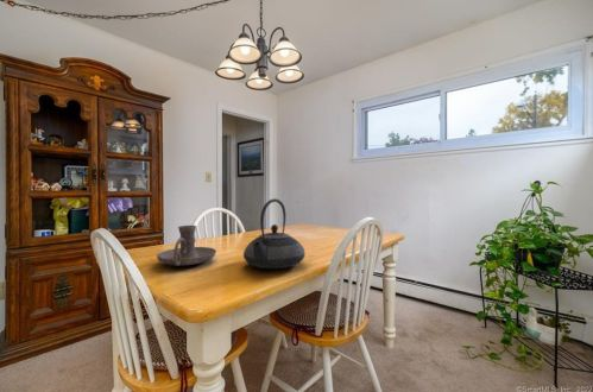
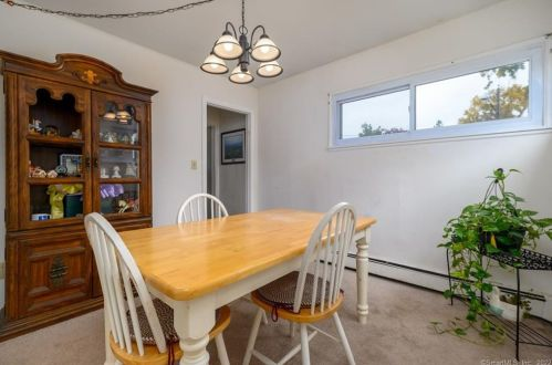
- candle holder [156,225,217,267]
- teapot [242,197,307,270]
